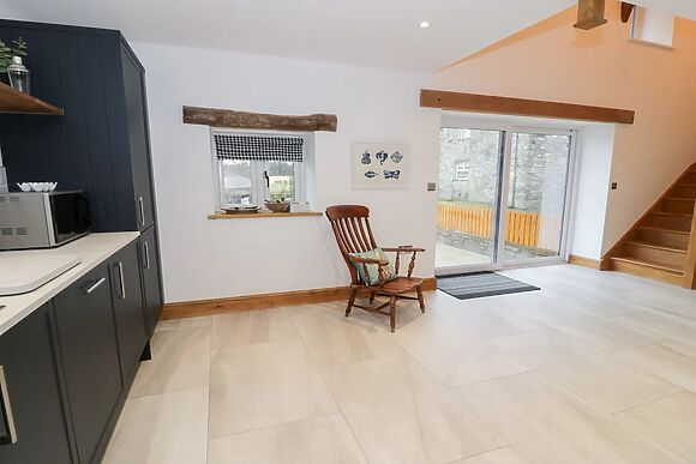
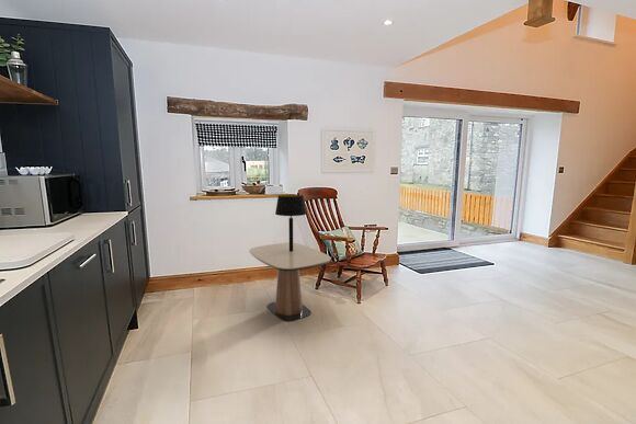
+ table lamp [274,193,308,252]
+ side table [248,242,332,322]
